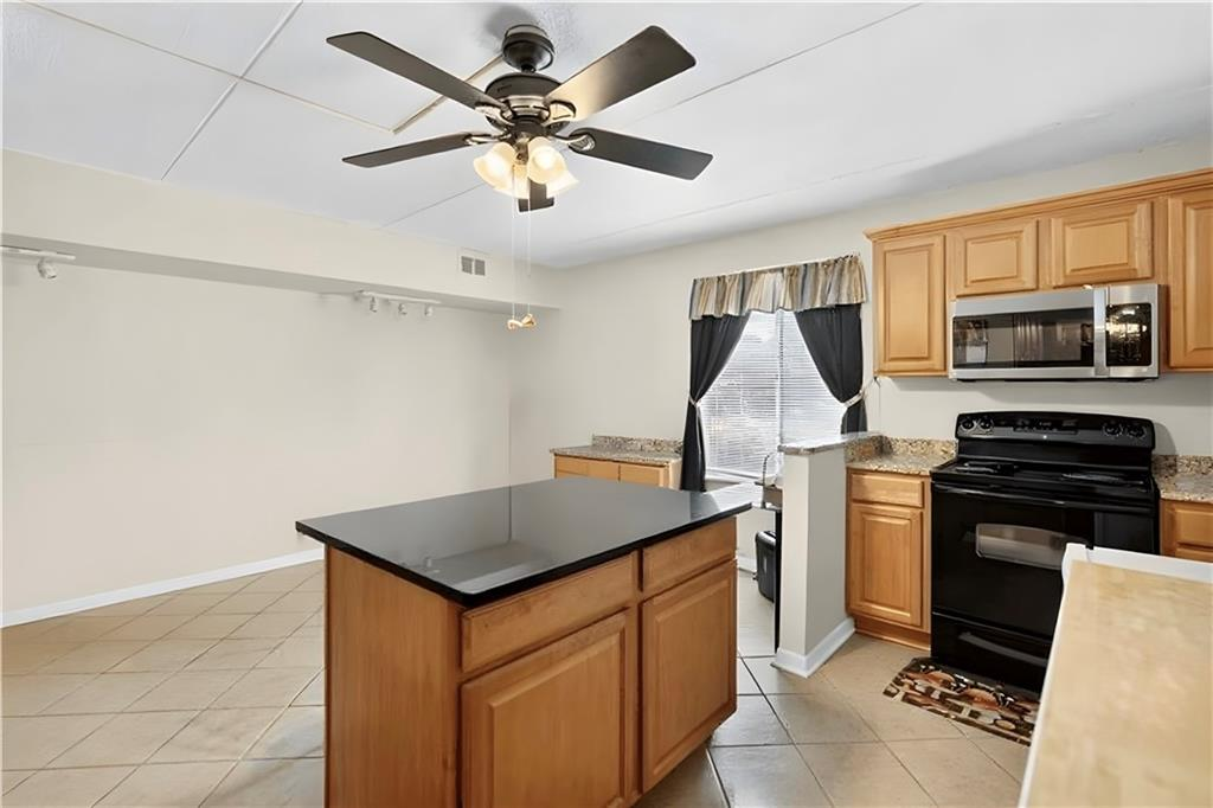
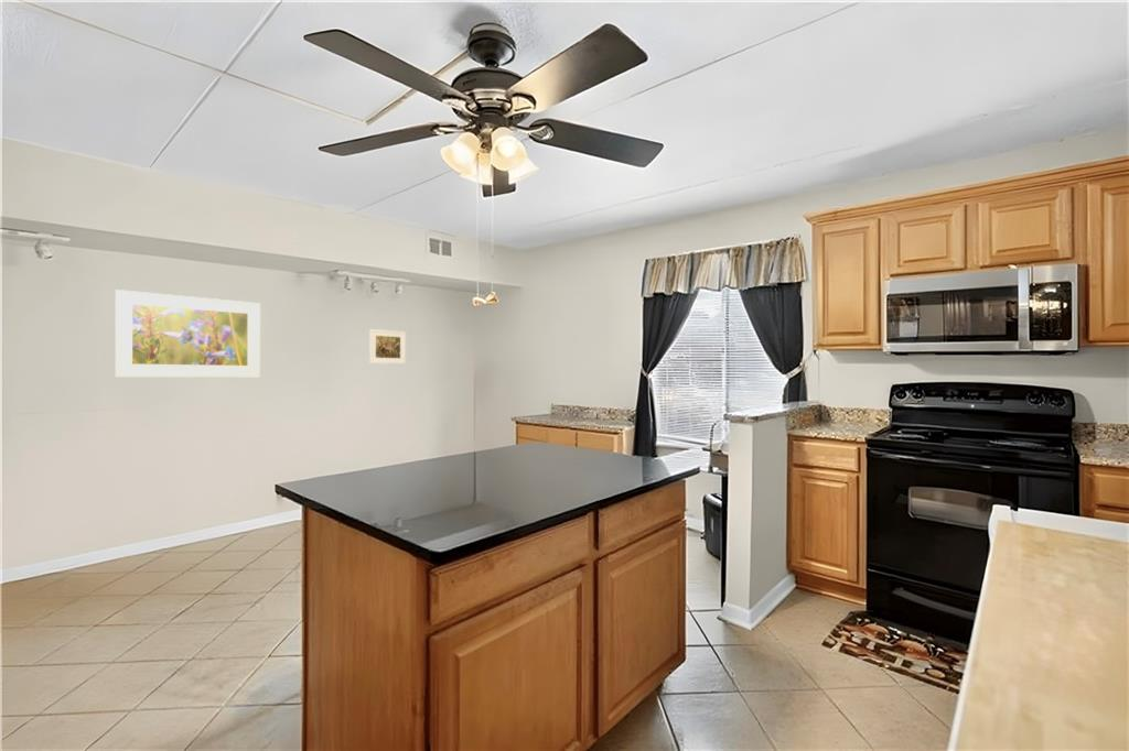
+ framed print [368,328,407,366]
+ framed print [114,289,261,378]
